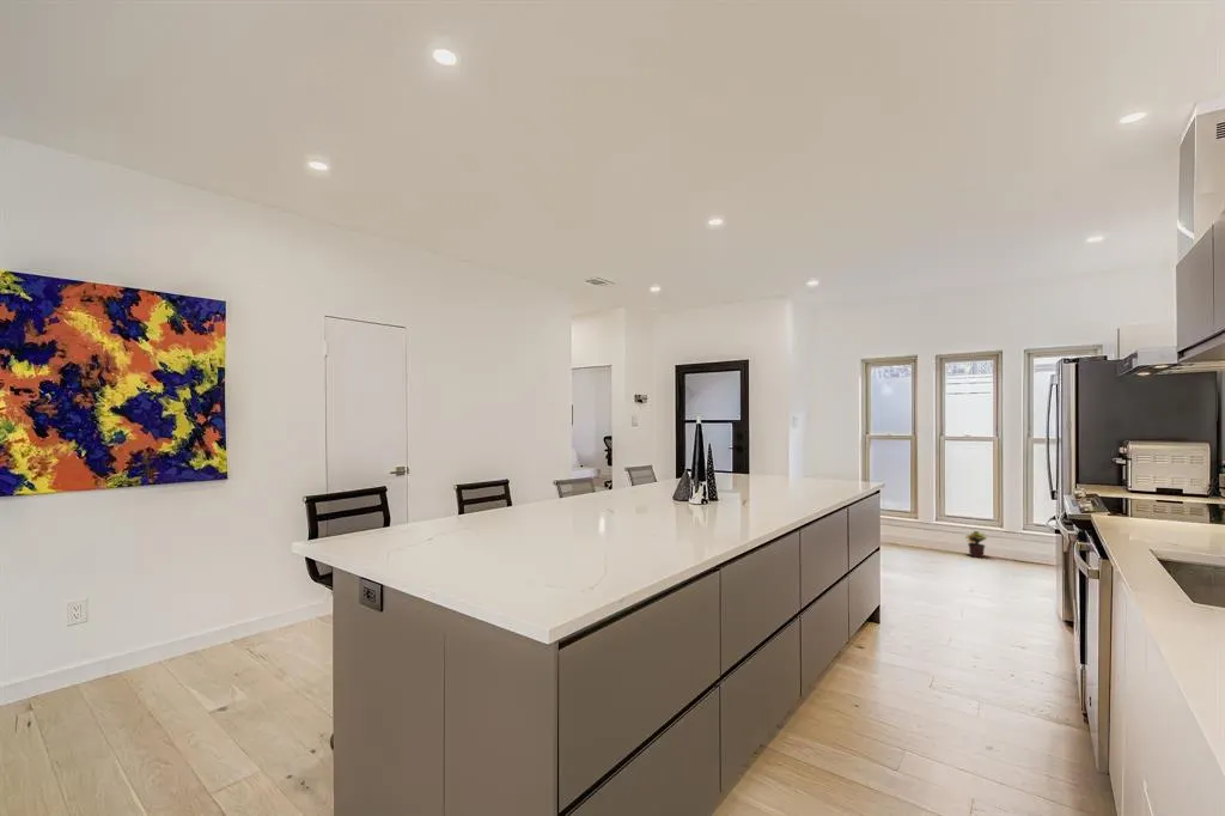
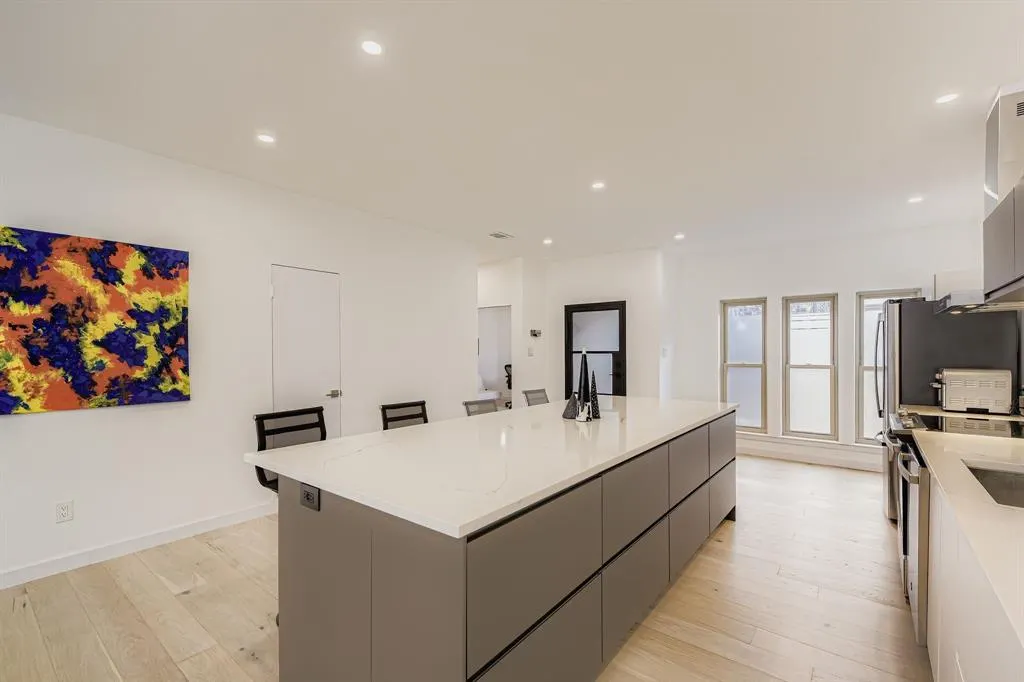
- potted plant [964,529,988,559]
